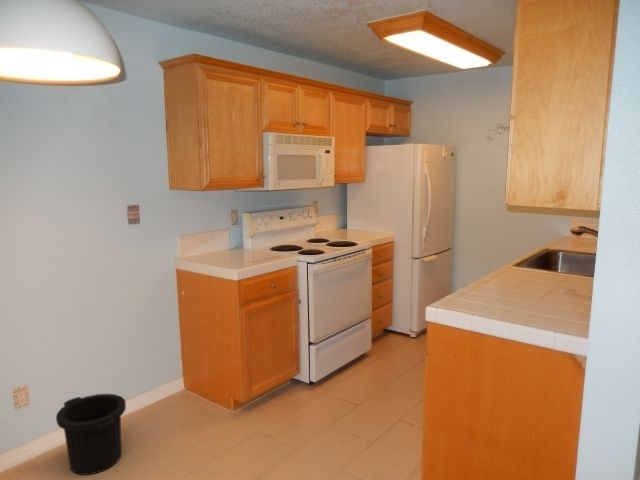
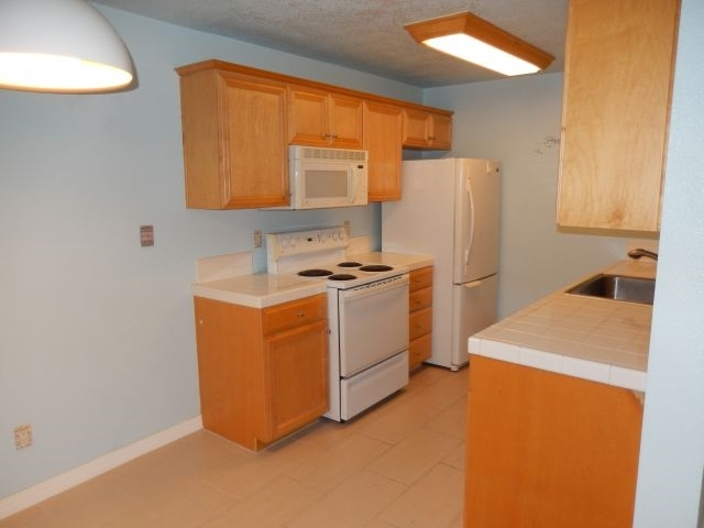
- trash can [55,393,127,476]
